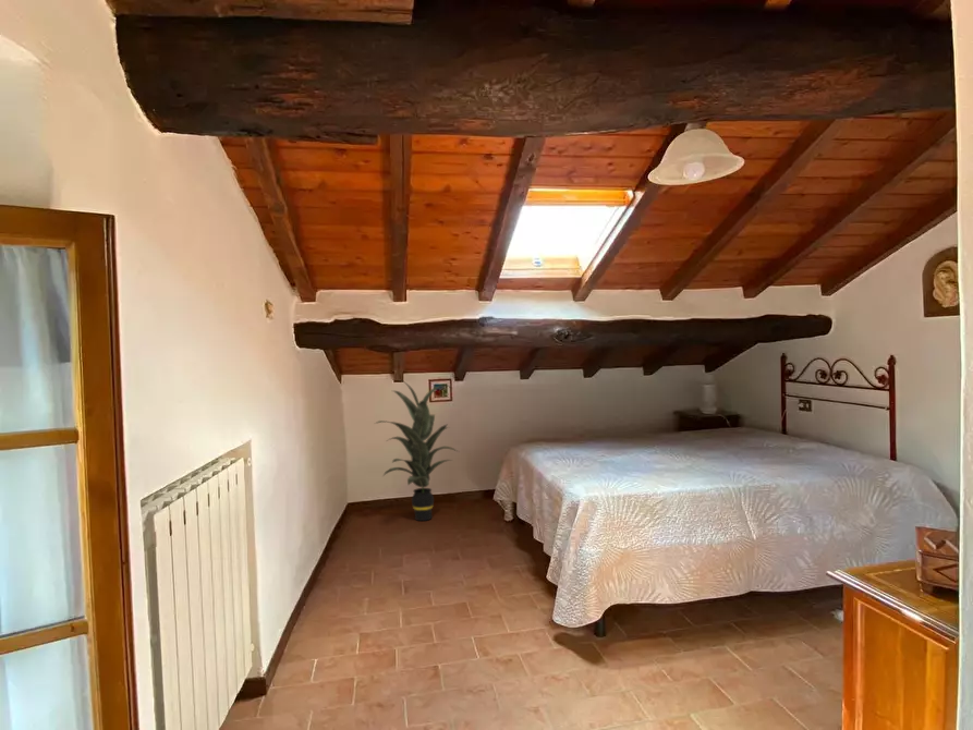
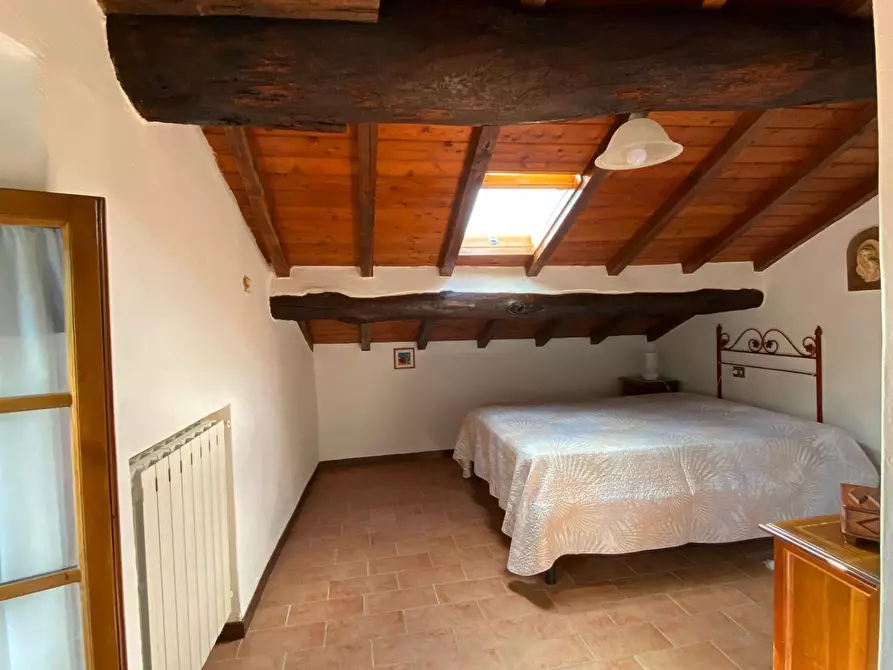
- indoor plant [374,379,460,522]
